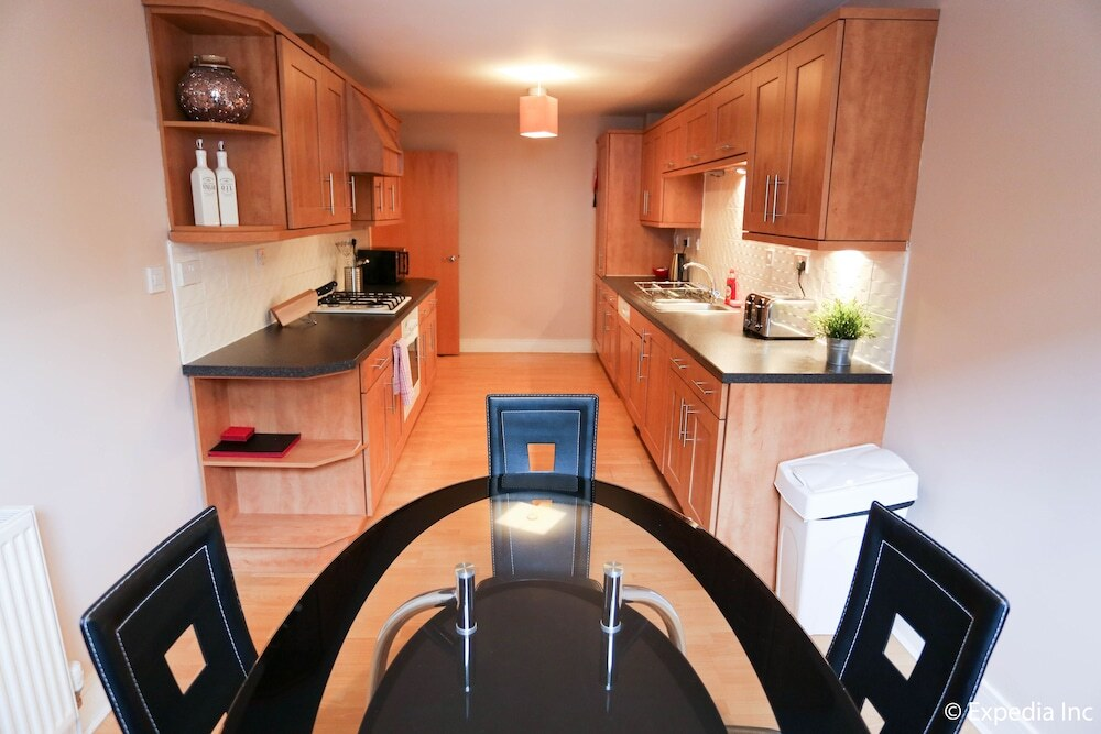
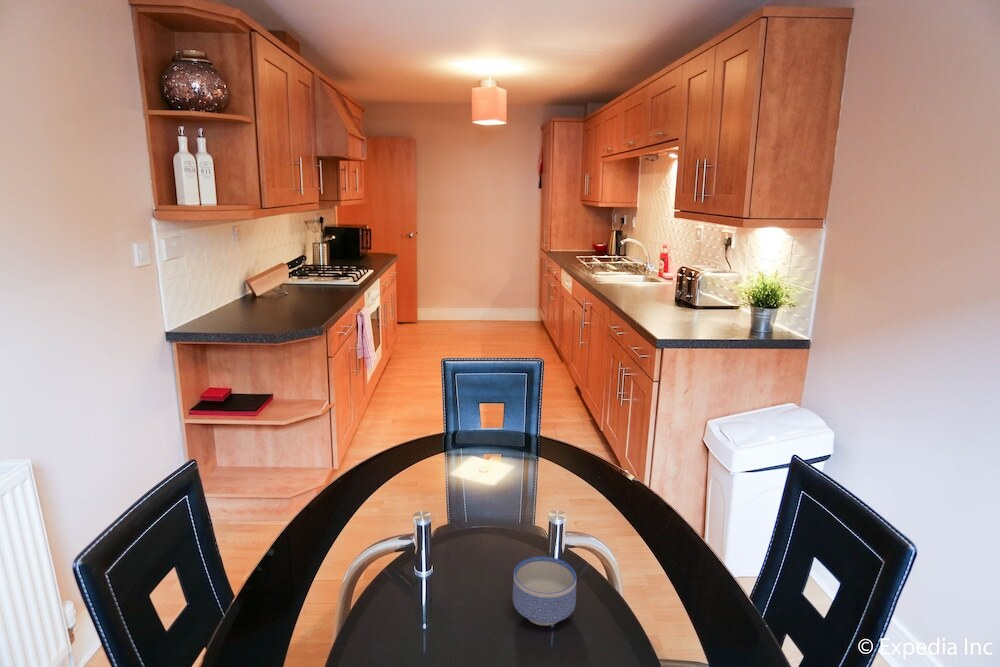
+ bowl [512,555,577,626]
